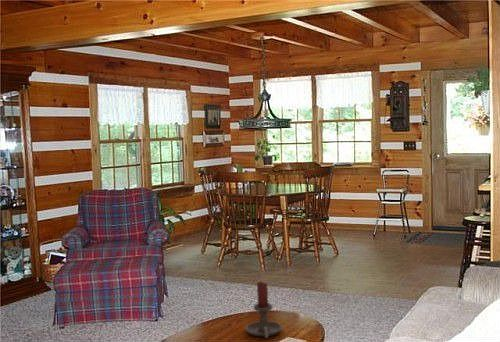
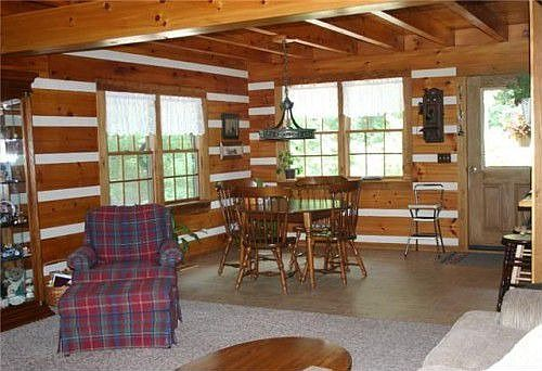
- candle holder [245,281,283,339]
